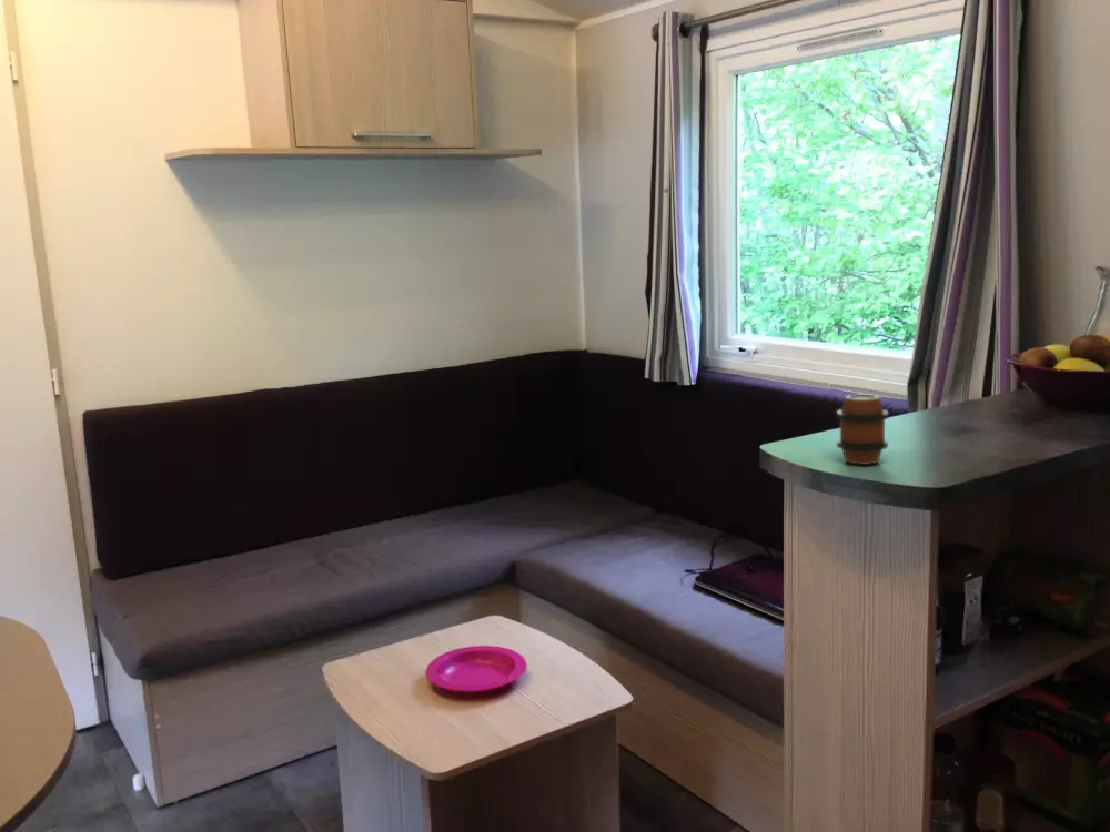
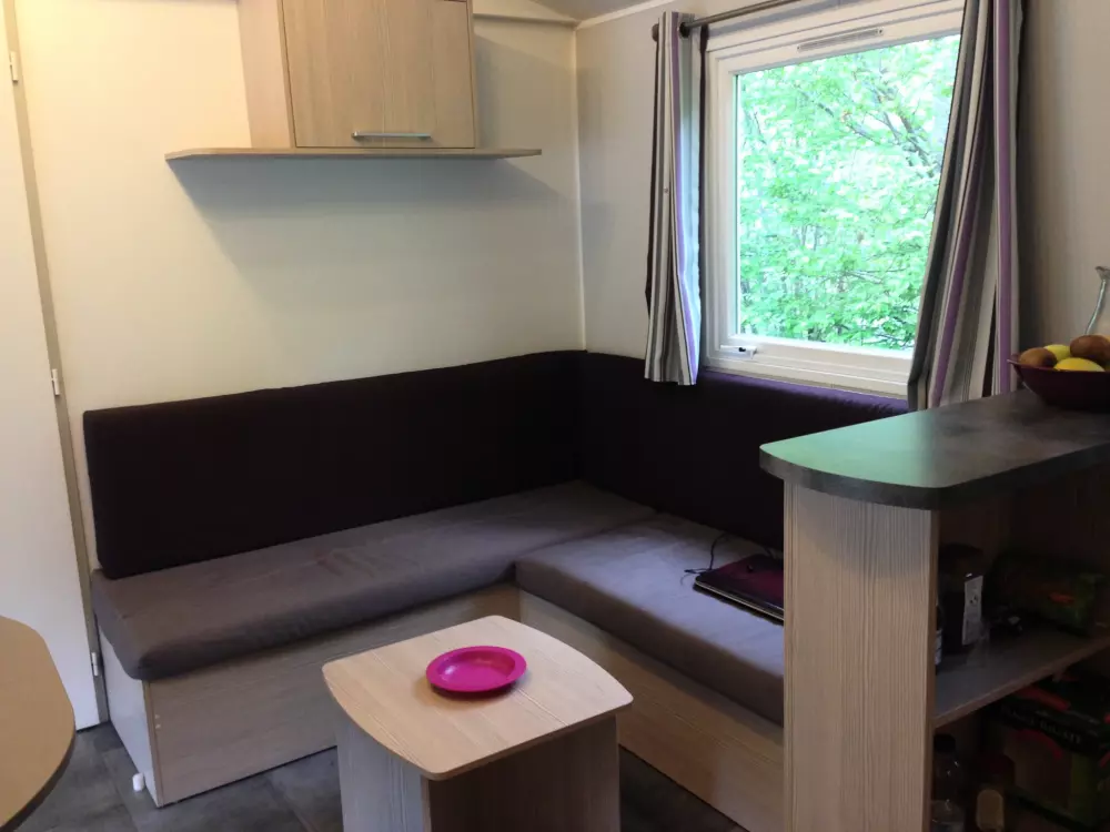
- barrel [836,394,889,466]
